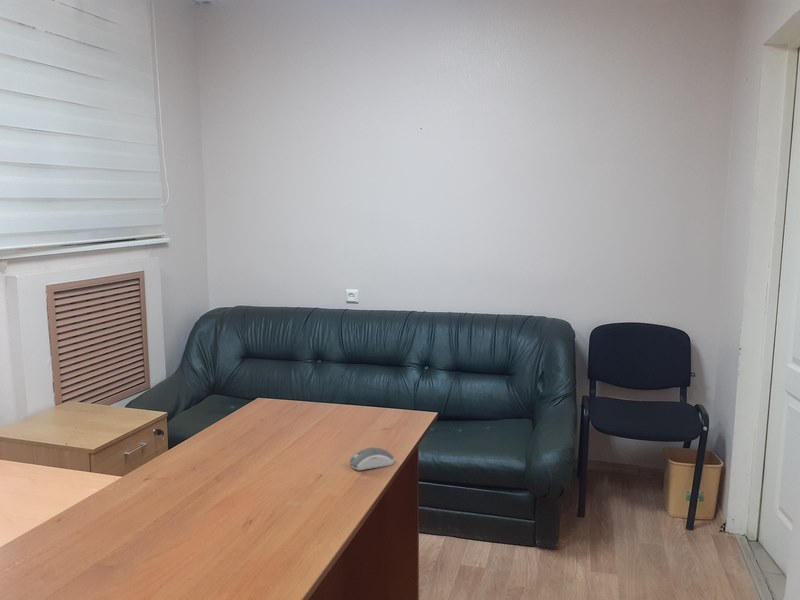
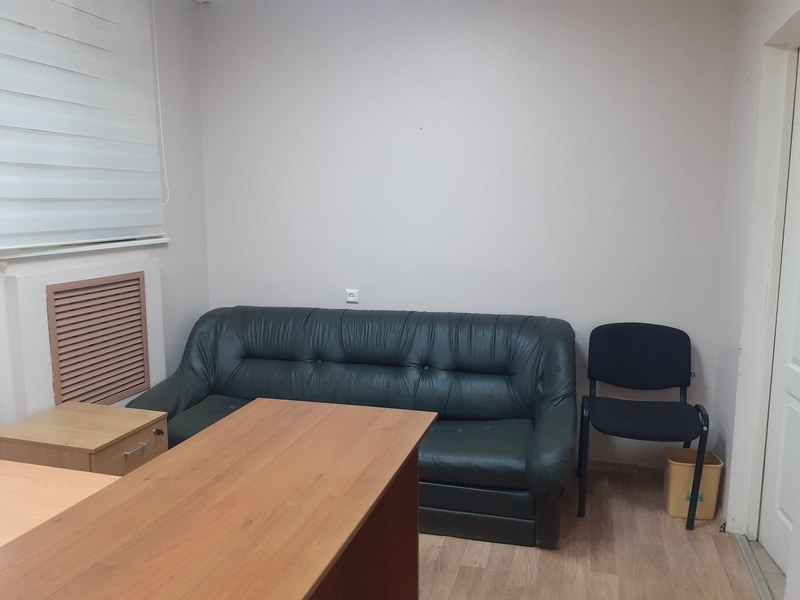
- computer mouse [349,446,396,471]
